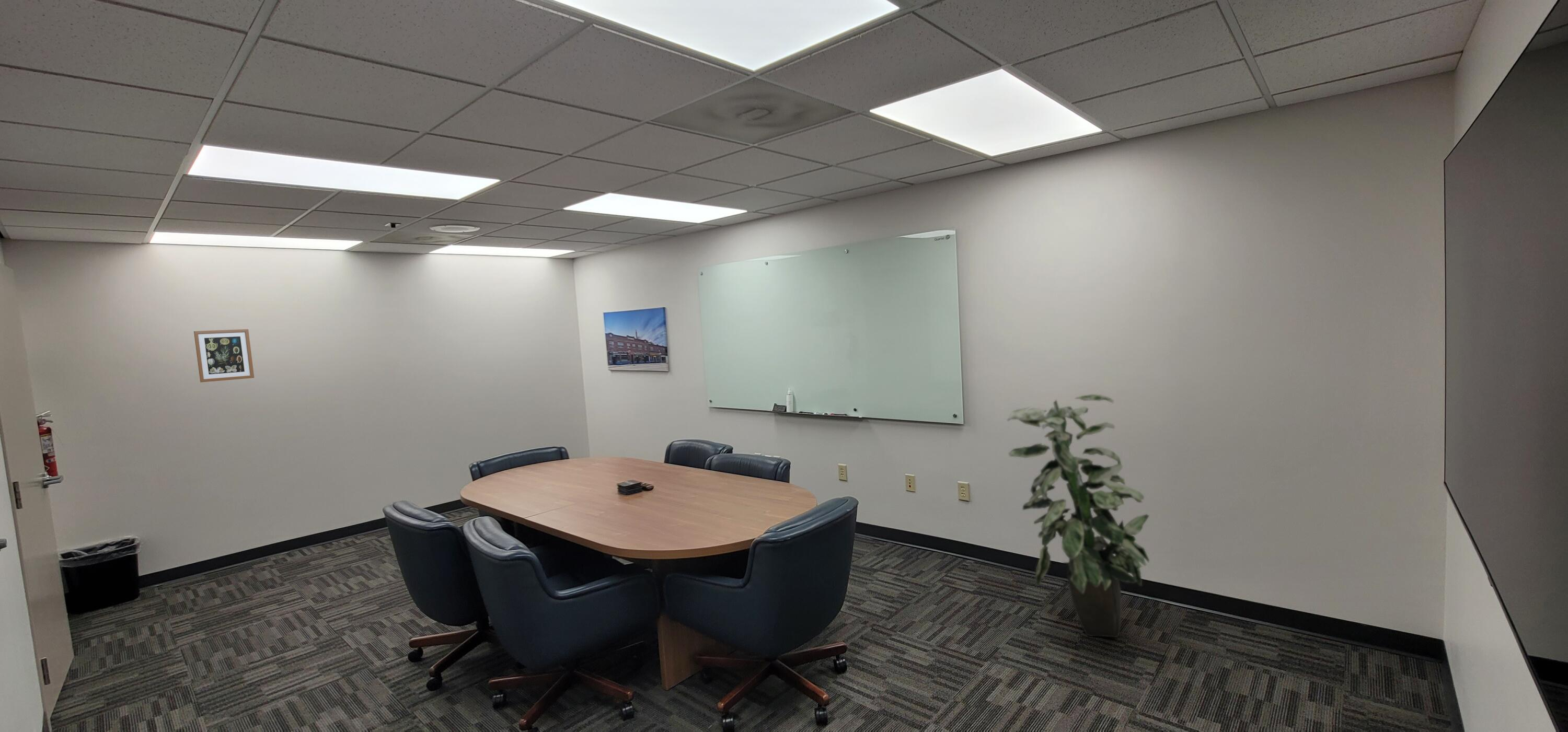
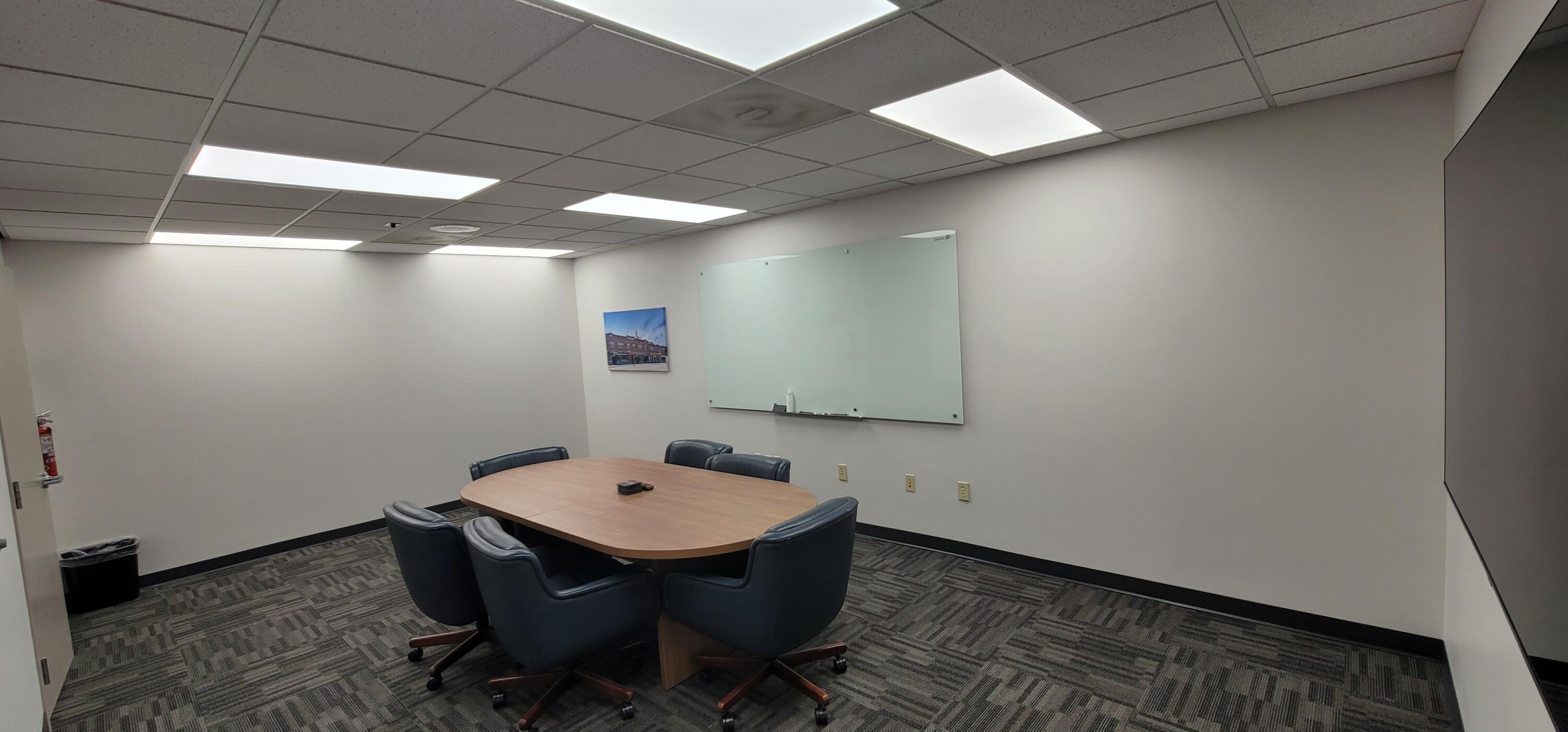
- wall art [193,329,255,383]
- indoor plant [1007,393,1150,638]
